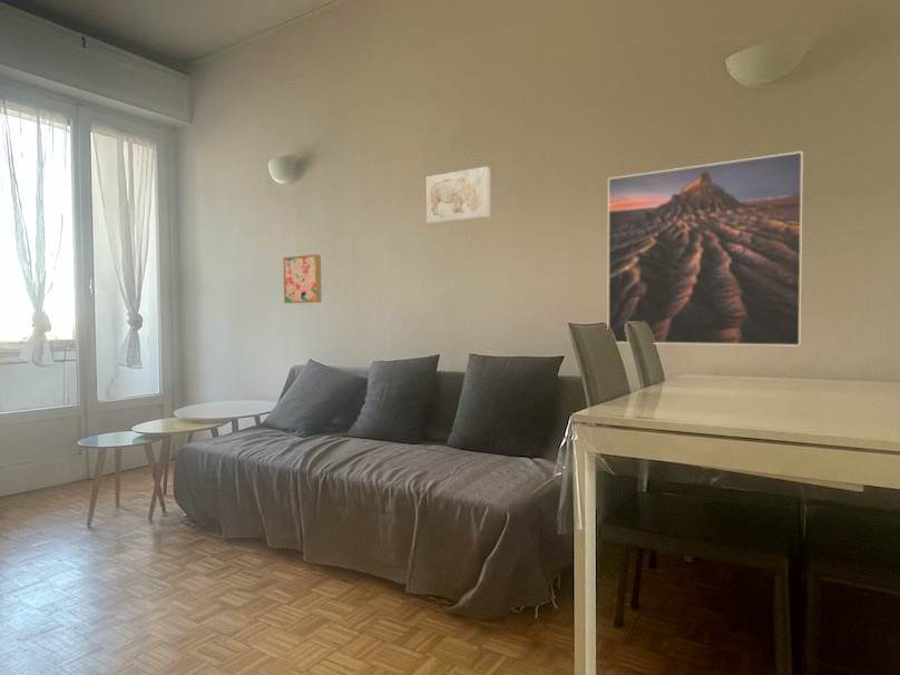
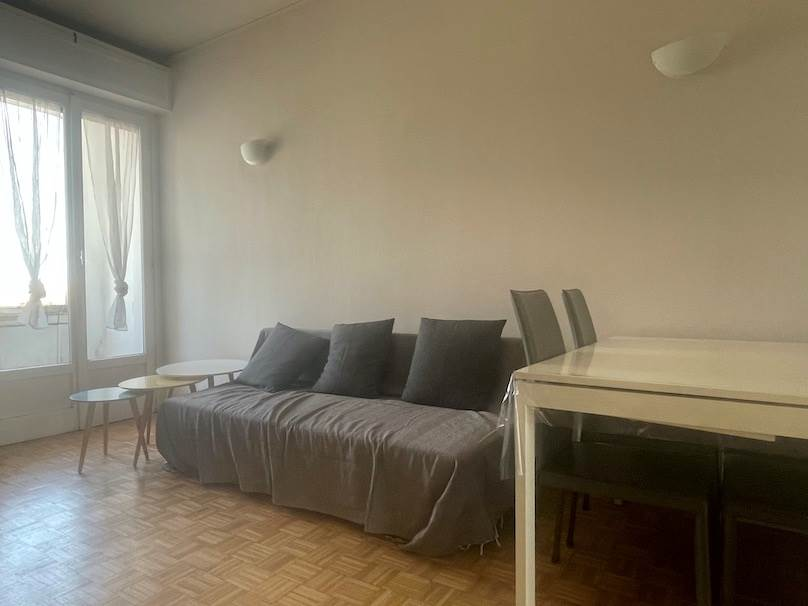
- wall art [425,166,491,225]
- wall art [283,254,323,304]
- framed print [607,150,804,348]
